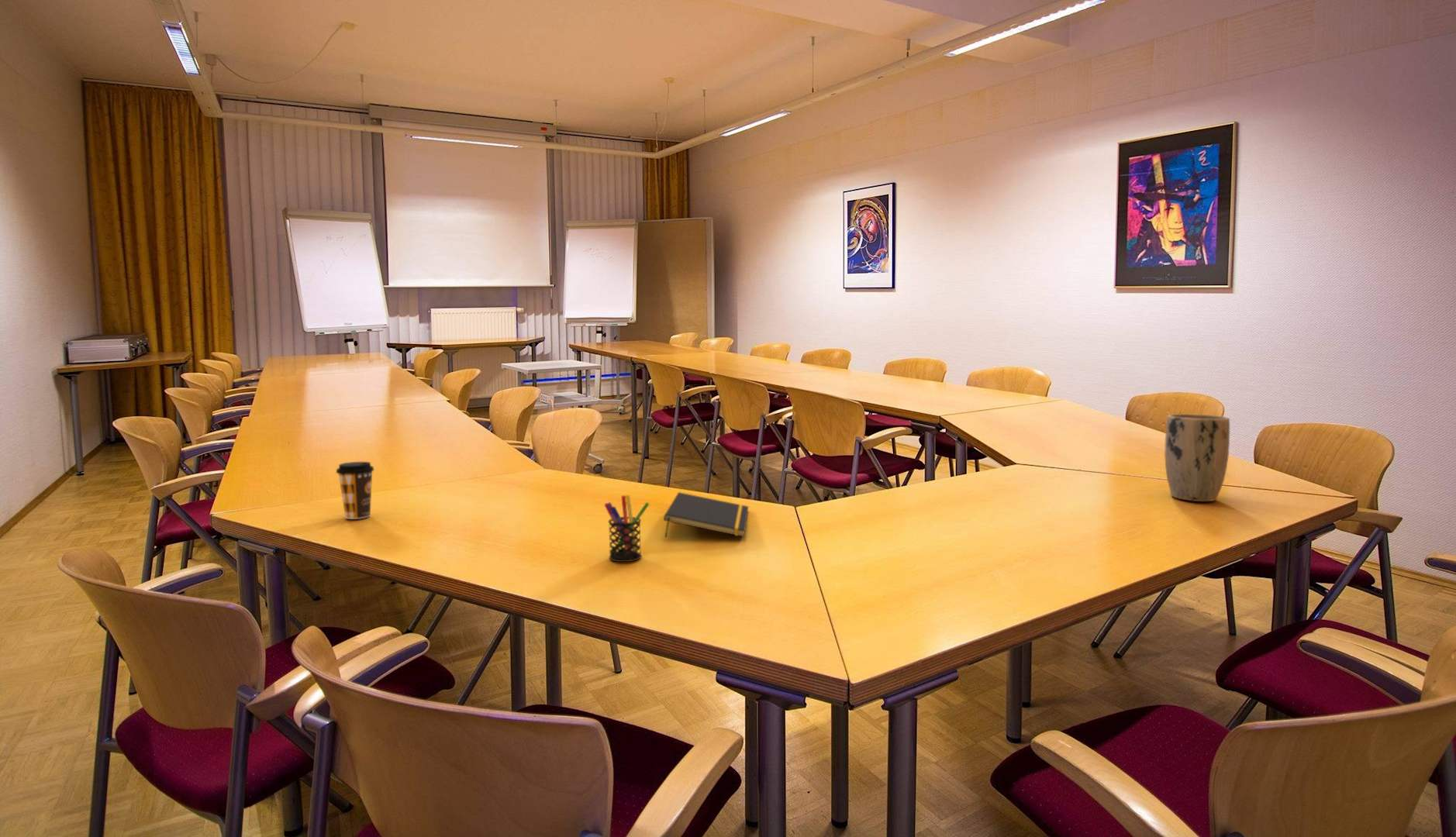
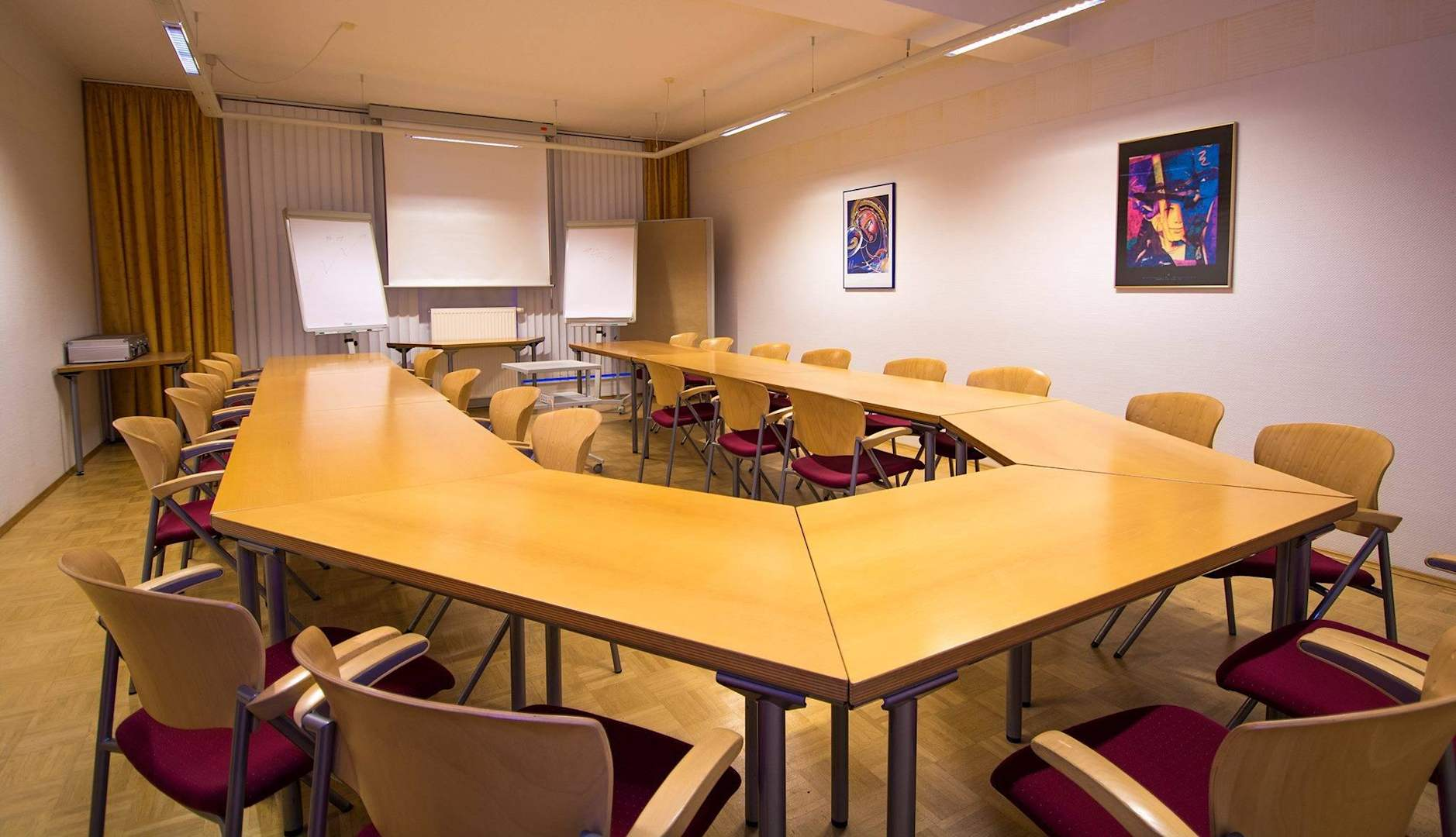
- notepad [663,491,749,538]
- coffee cup [335,461,375,520]
- pen holder [604,494,650,563]
- plant pot [1164,413,1230,502]
